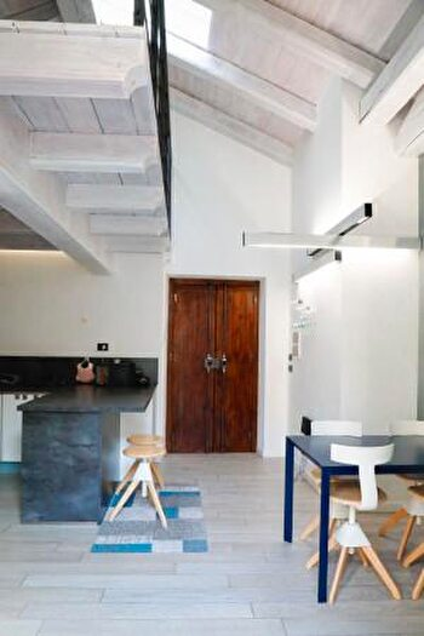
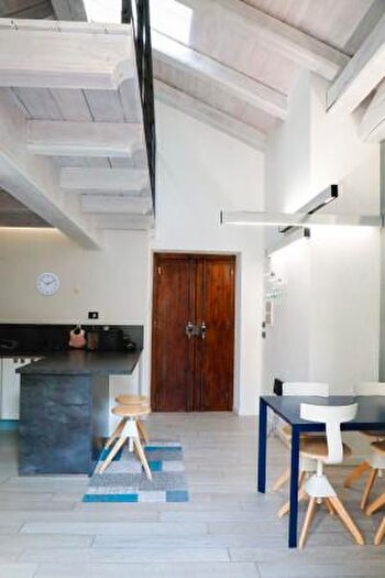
+ wall clock [34,272,61,297]
